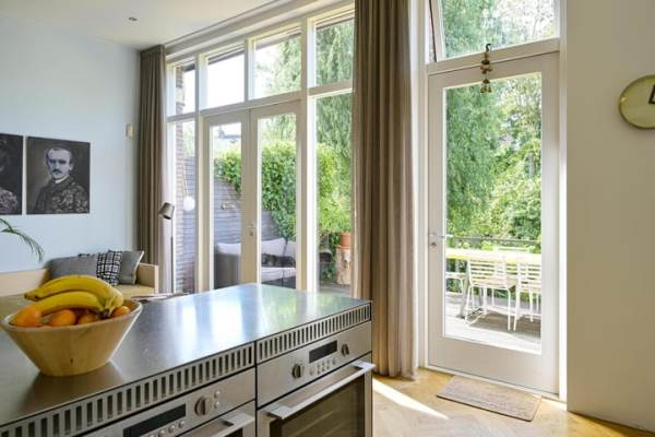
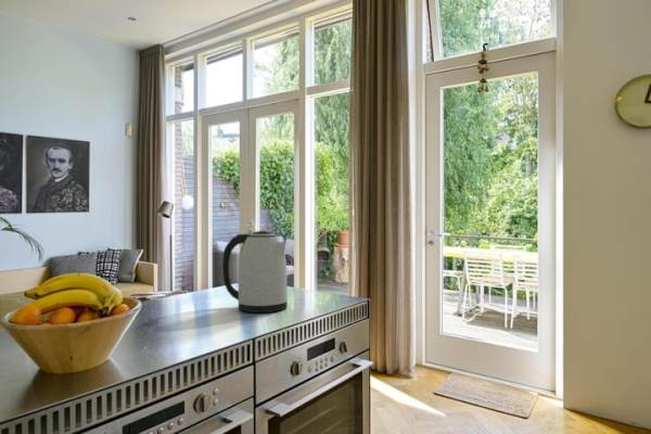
+ kettle [221,230,289,314]
